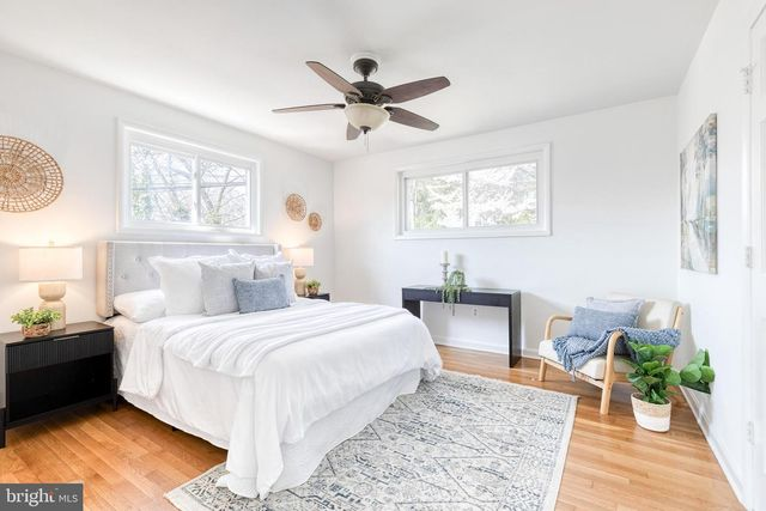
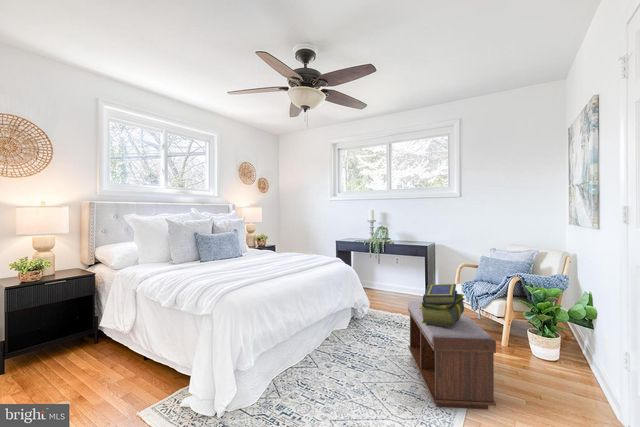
+ stack of books [420,283,466,327]
+ bench [407,300,497,410]
